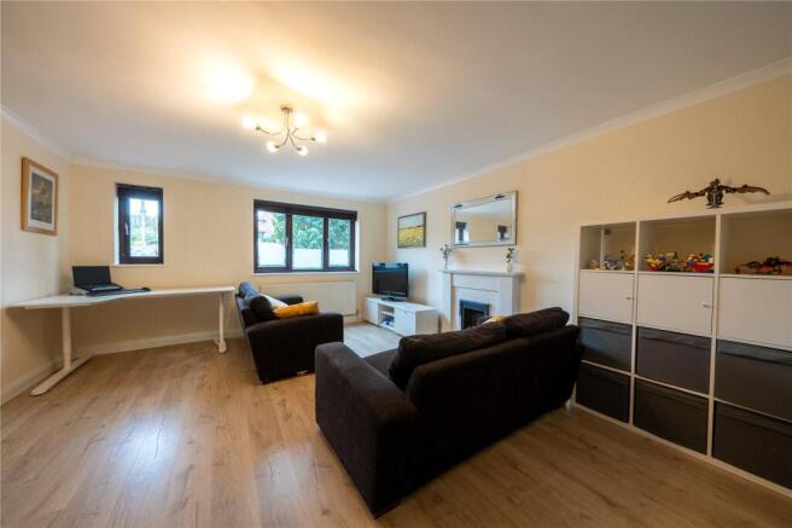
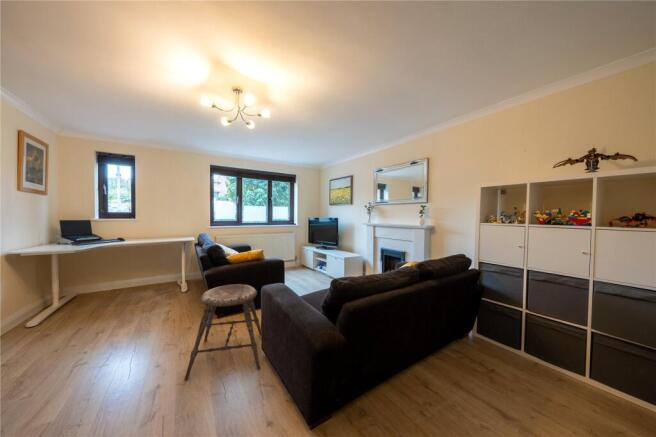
+ stool [183,283,262,381]
